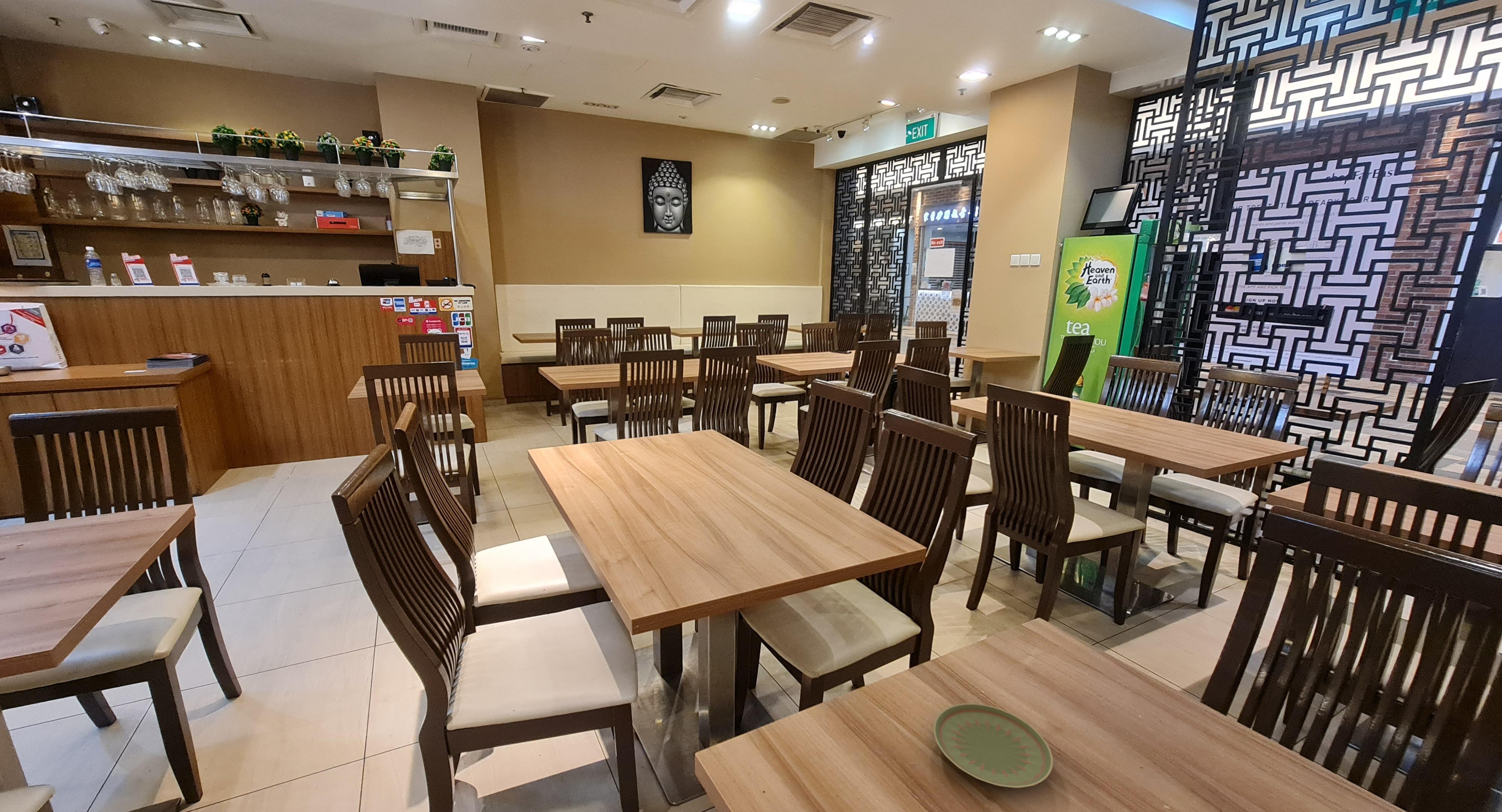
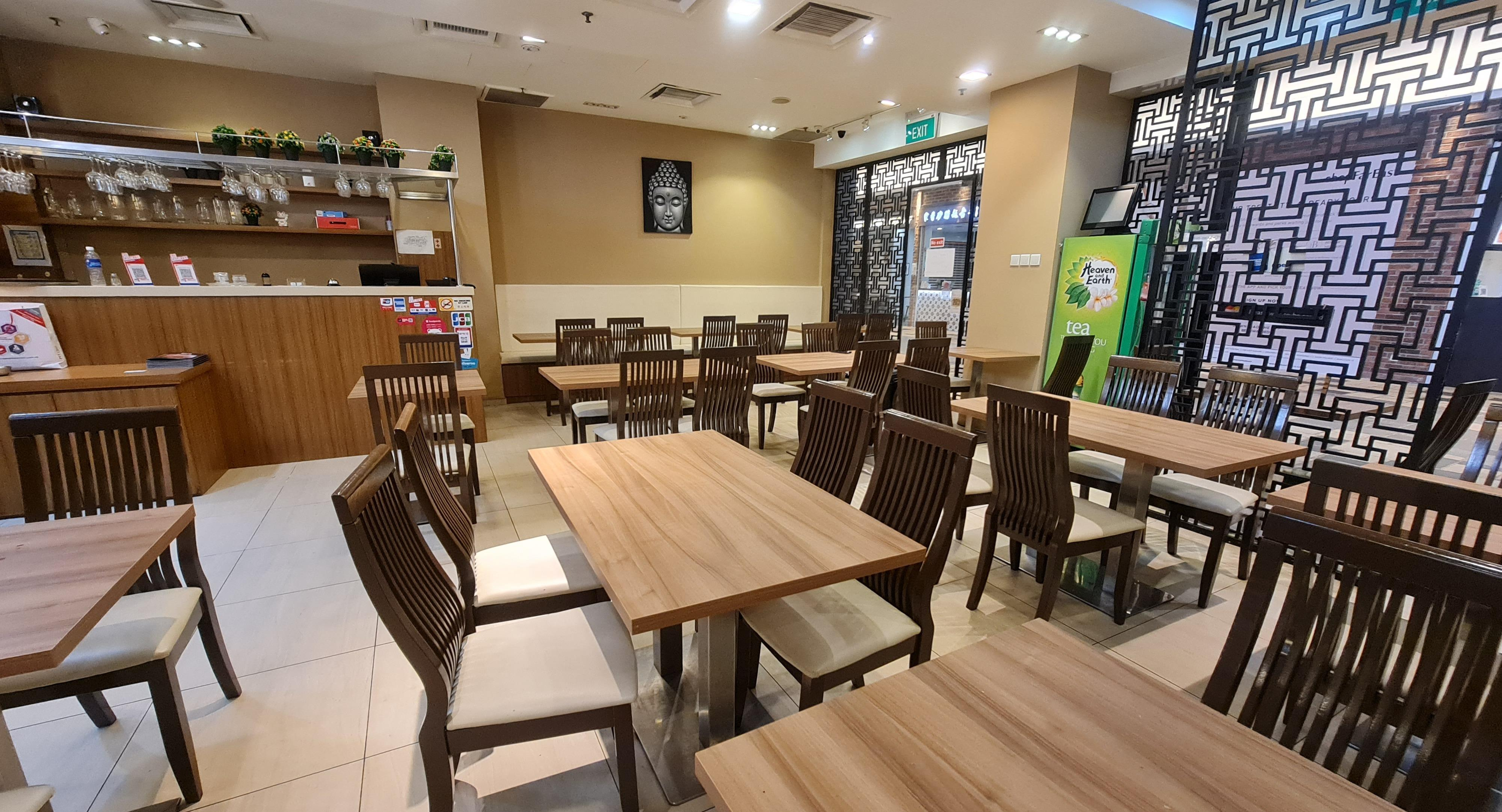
- plate [933,703,1054,788]
